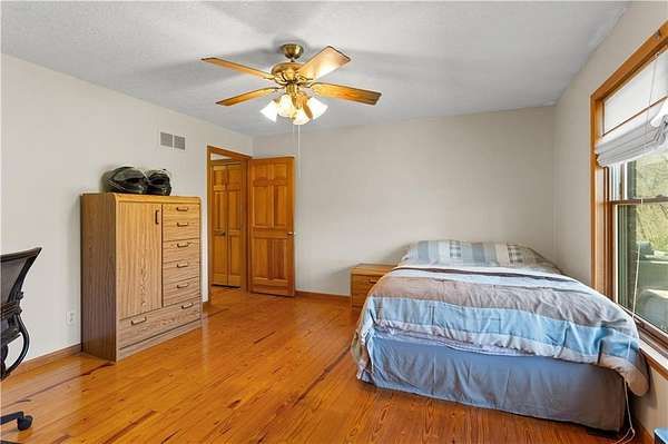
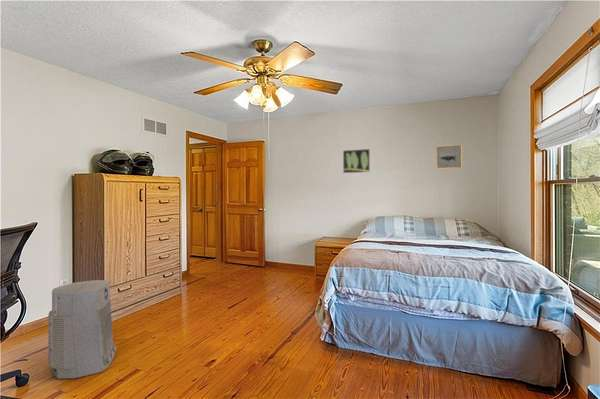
+ wall art [435,143,463,170]
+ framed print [342,148,371,174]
+ air purifier [48,279,117,380]
